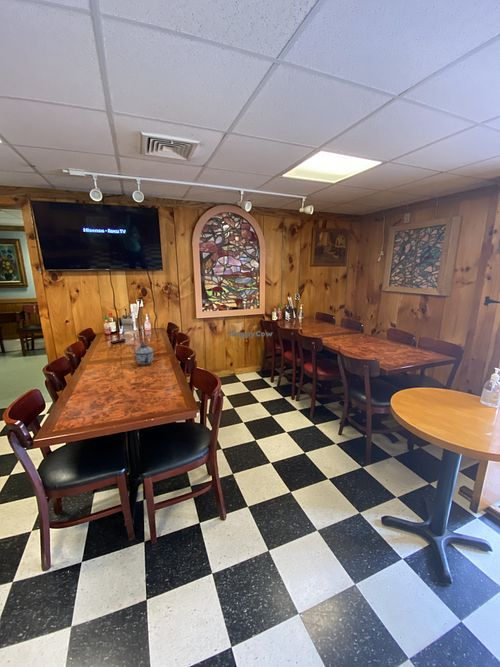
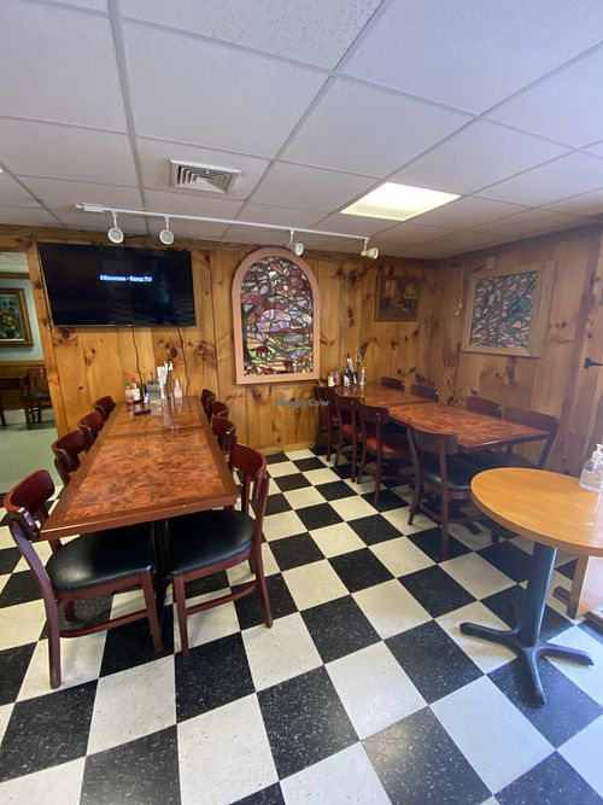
- lidded jar [133,341,155,366]
